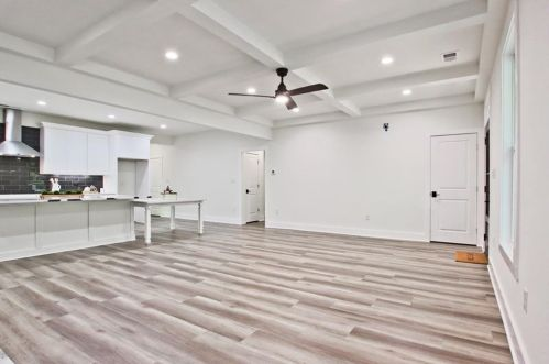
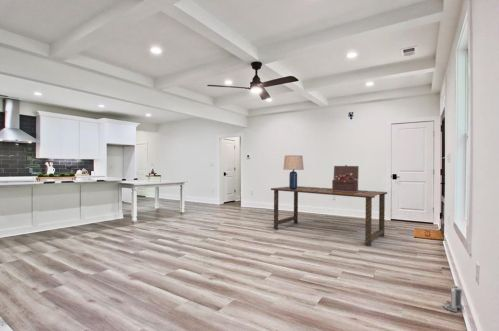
+ toy chest [331,164,360,192]
+ architectural model [441,285,464,313]
+ lamp [282,154,305,189]
+ dining table [270,185,388,247]
